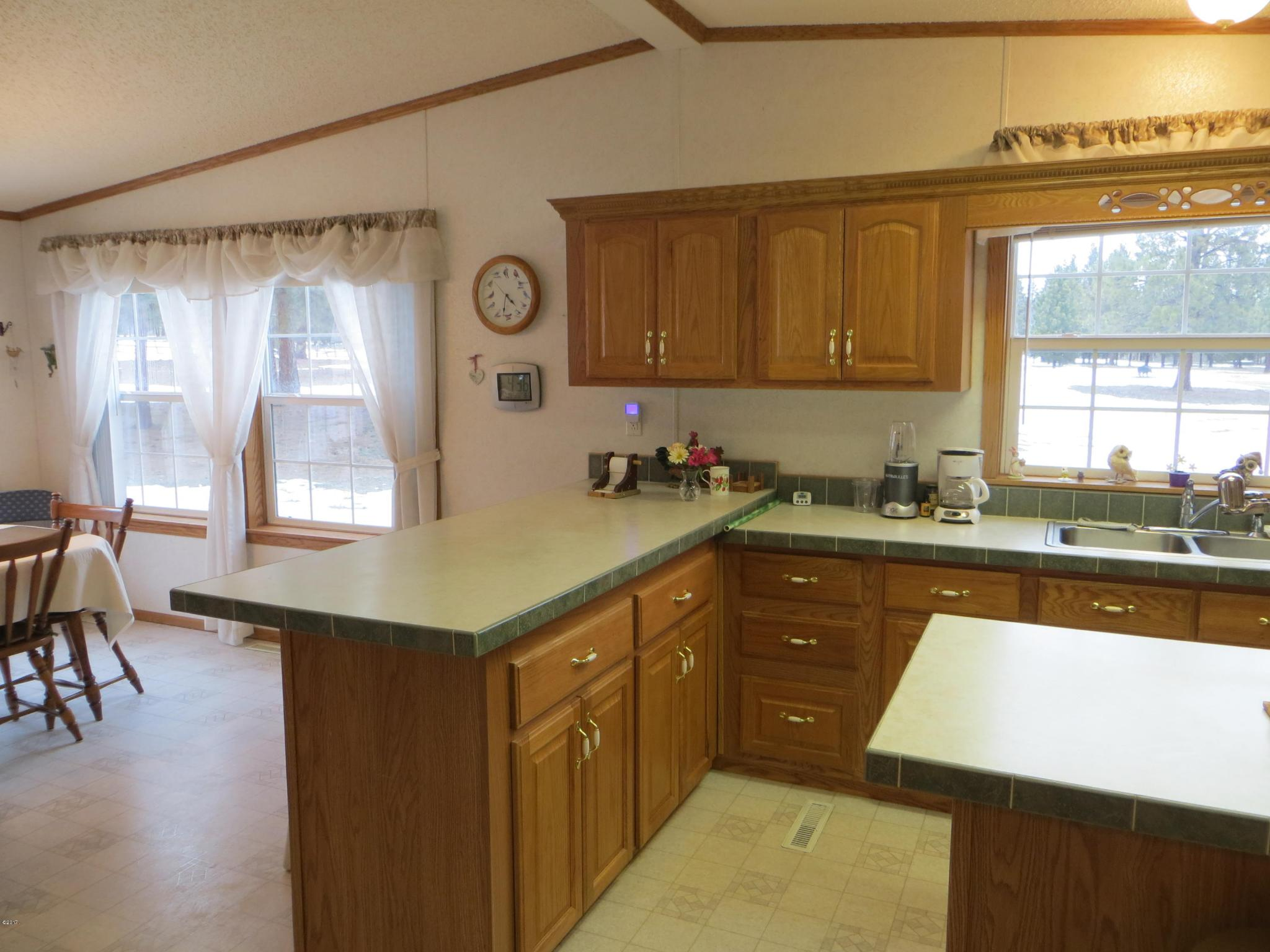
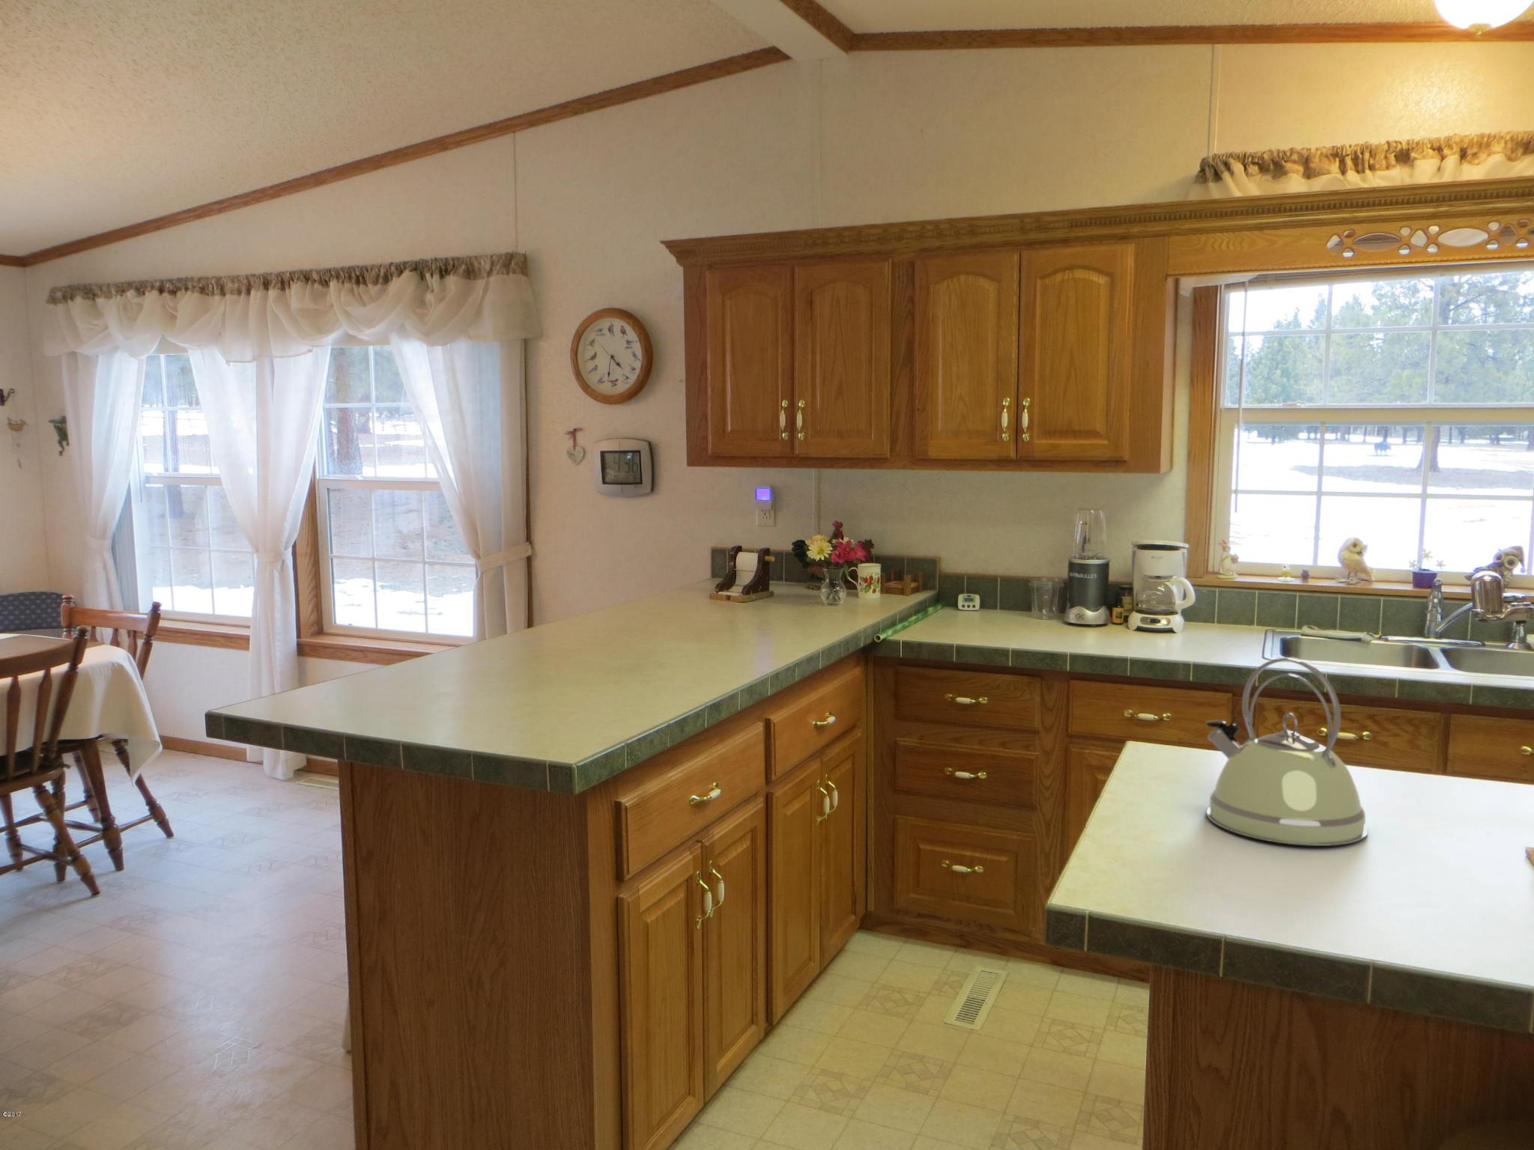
+ kettle [1205,657,1369,847]
